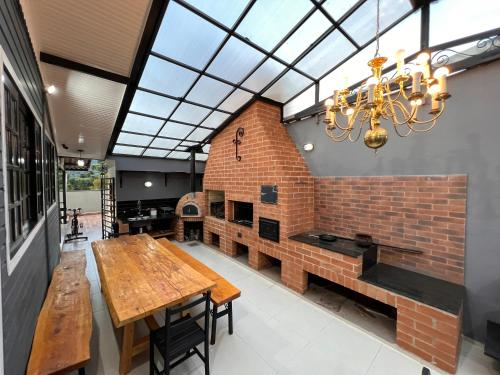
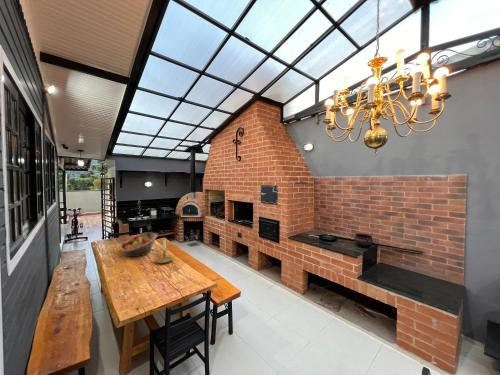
+ candle holder [154,238,175,264]
+ fruit basket [119,231,158,258]
